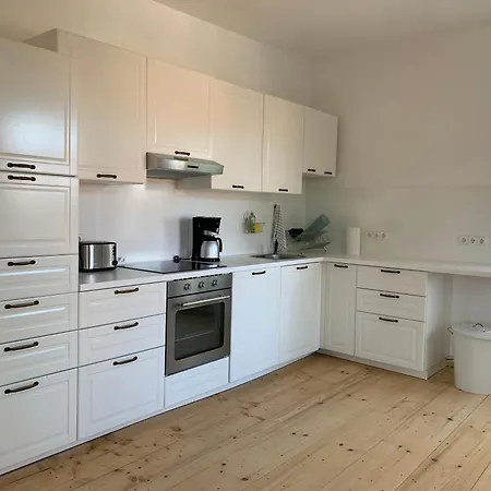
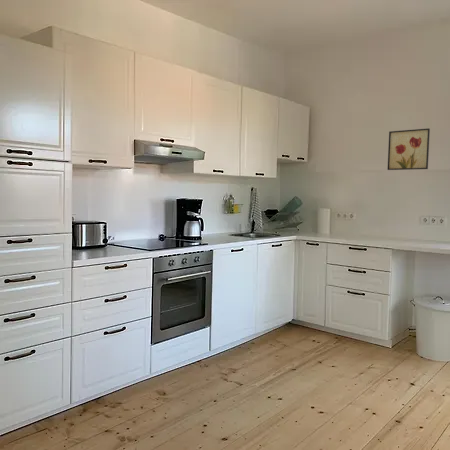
+ wall art [386,127,431,171]
